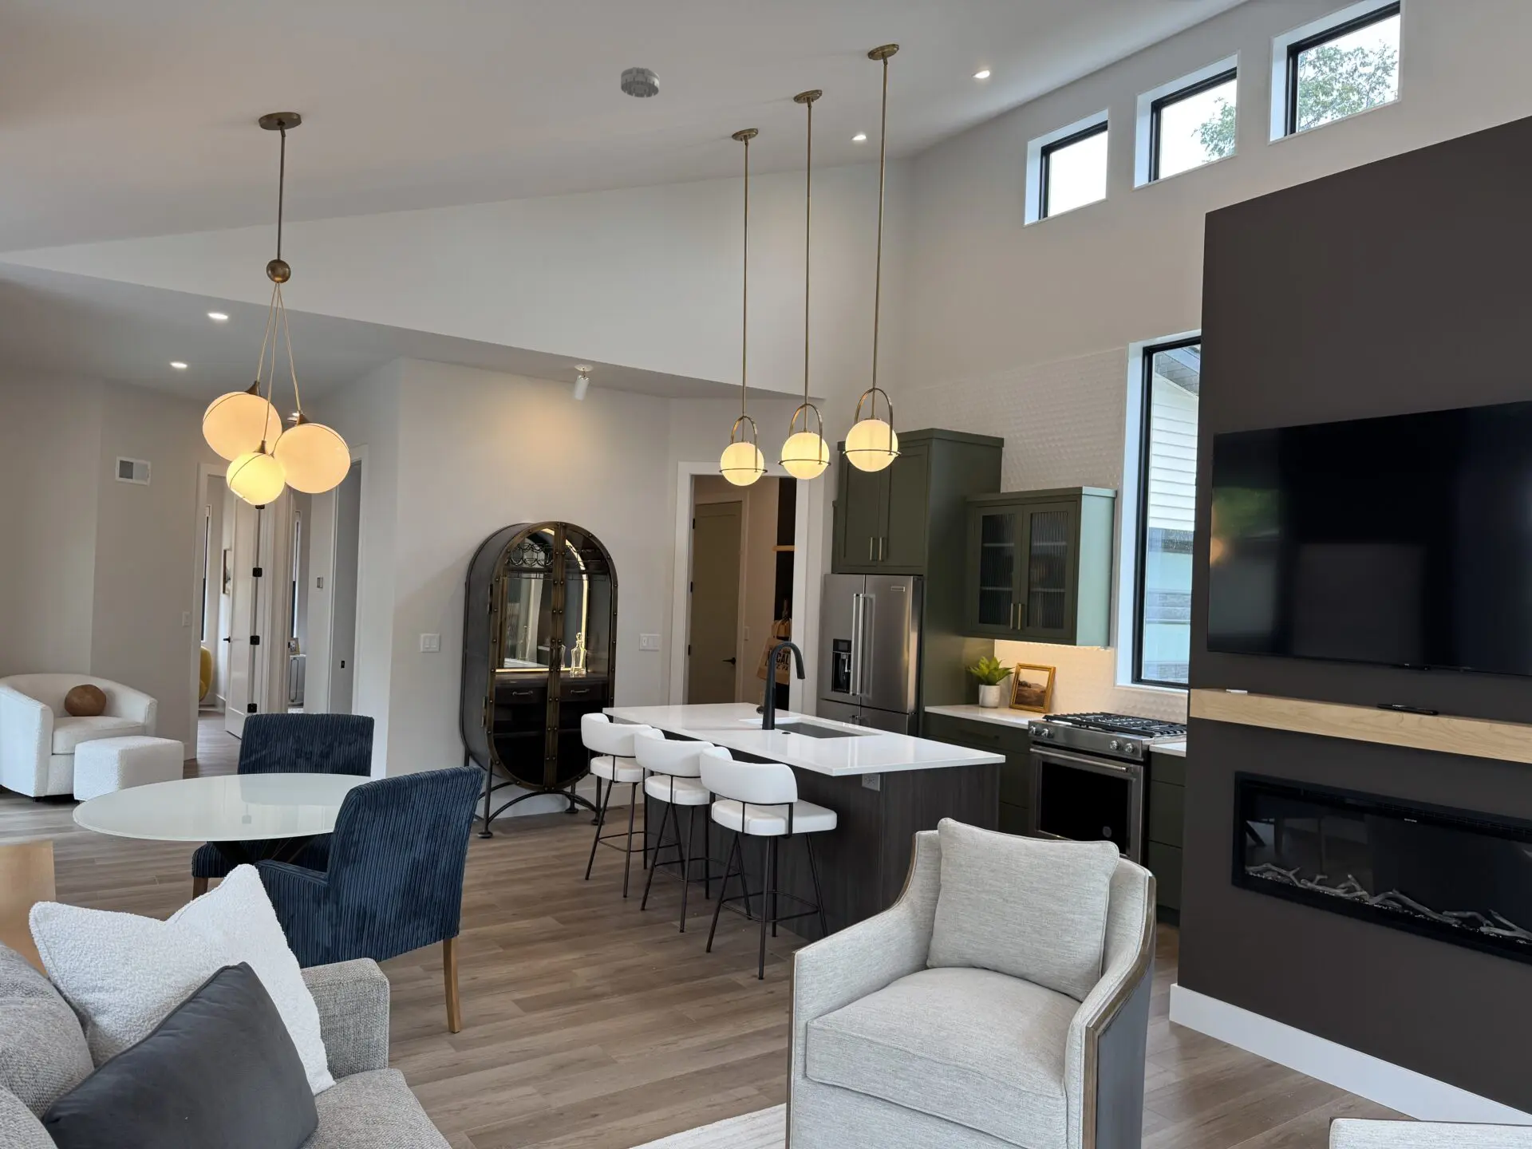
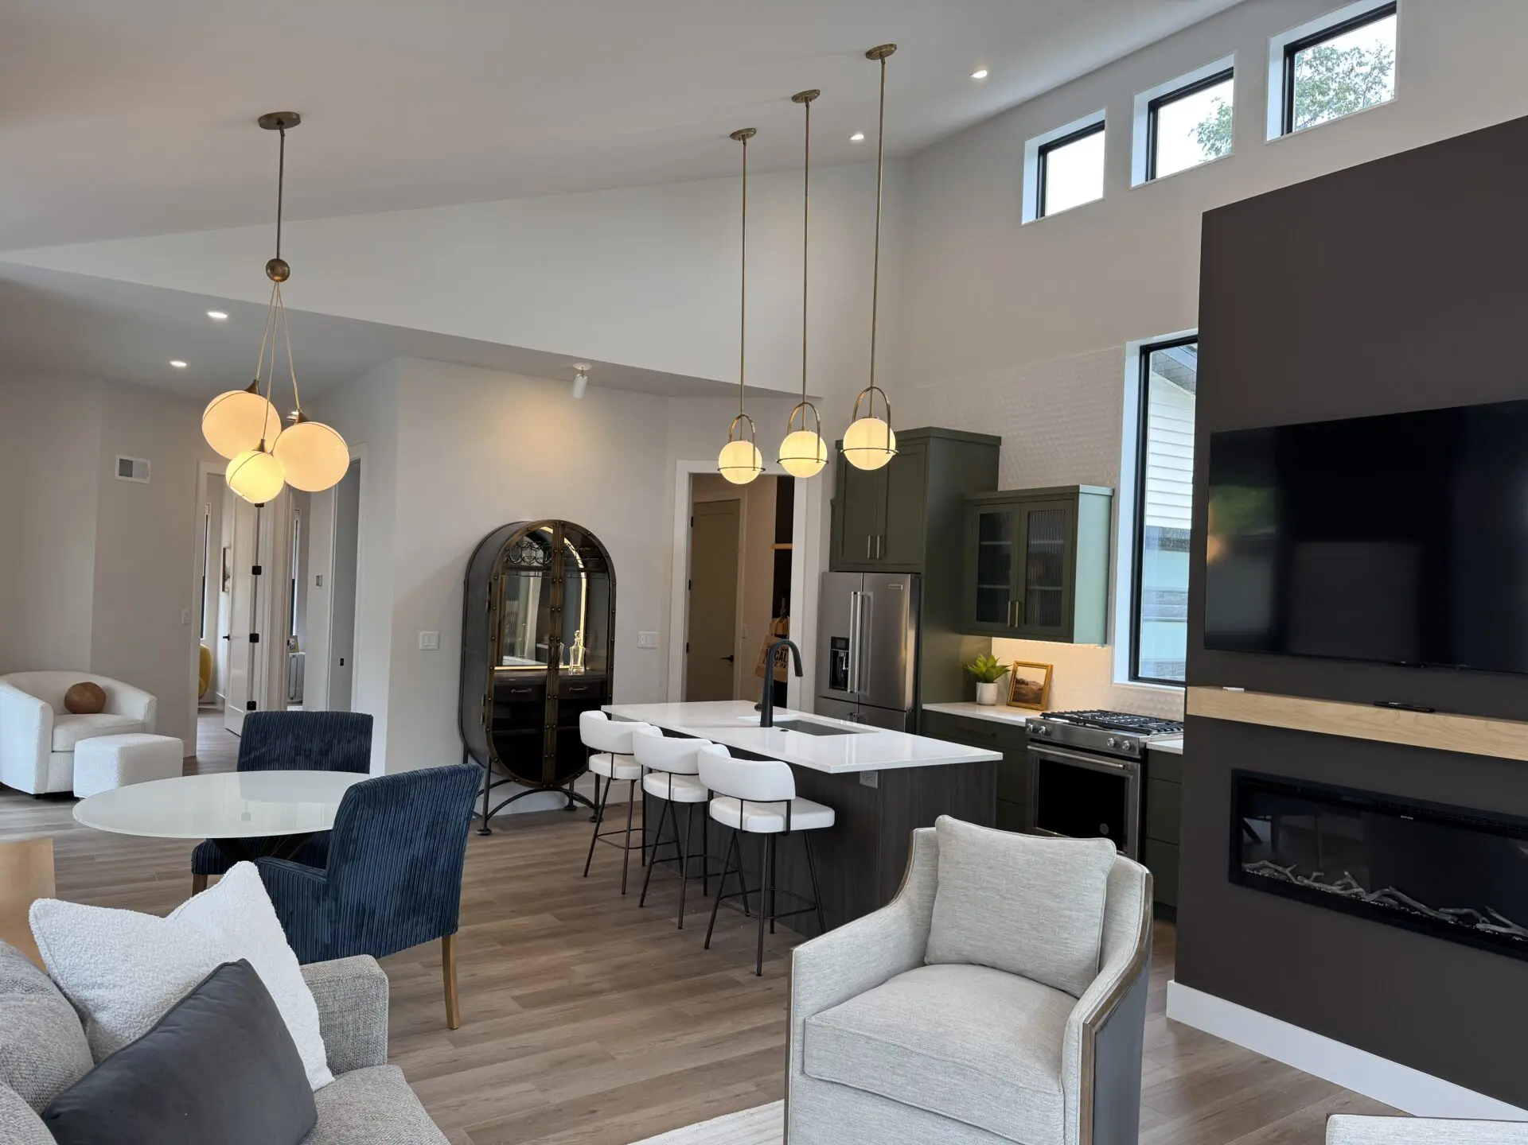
- smoke detector [620,66,660,98]
